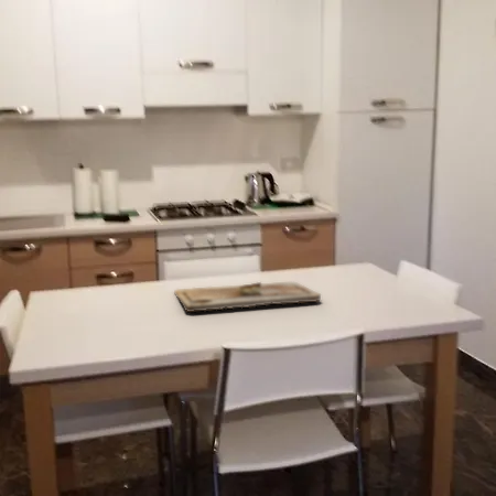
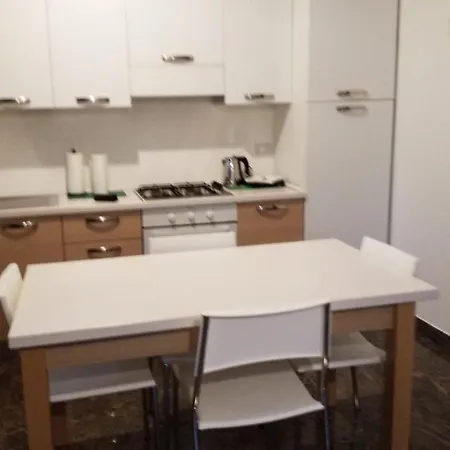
- cutting board [173,281,322,313]
